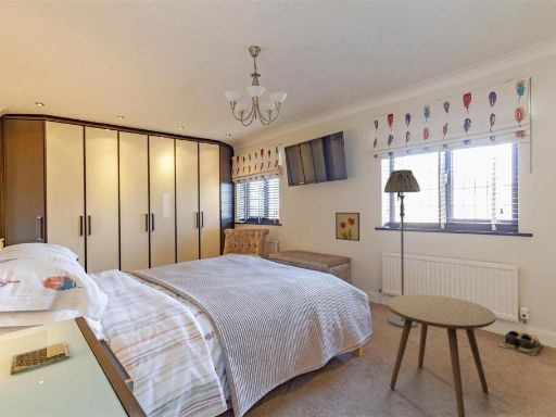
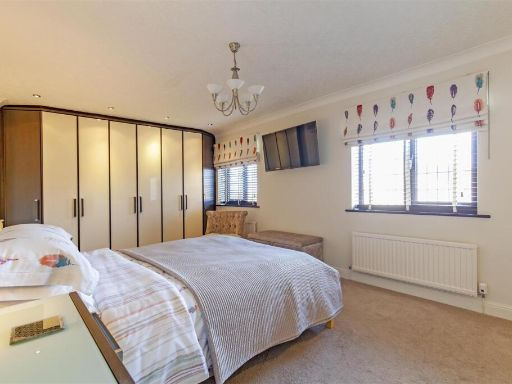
- shoes [498,330,543,356]
- side table [387,293,497,417]
- wall art [334,212,361,242]
- floor lamp [383,168,421,328]
